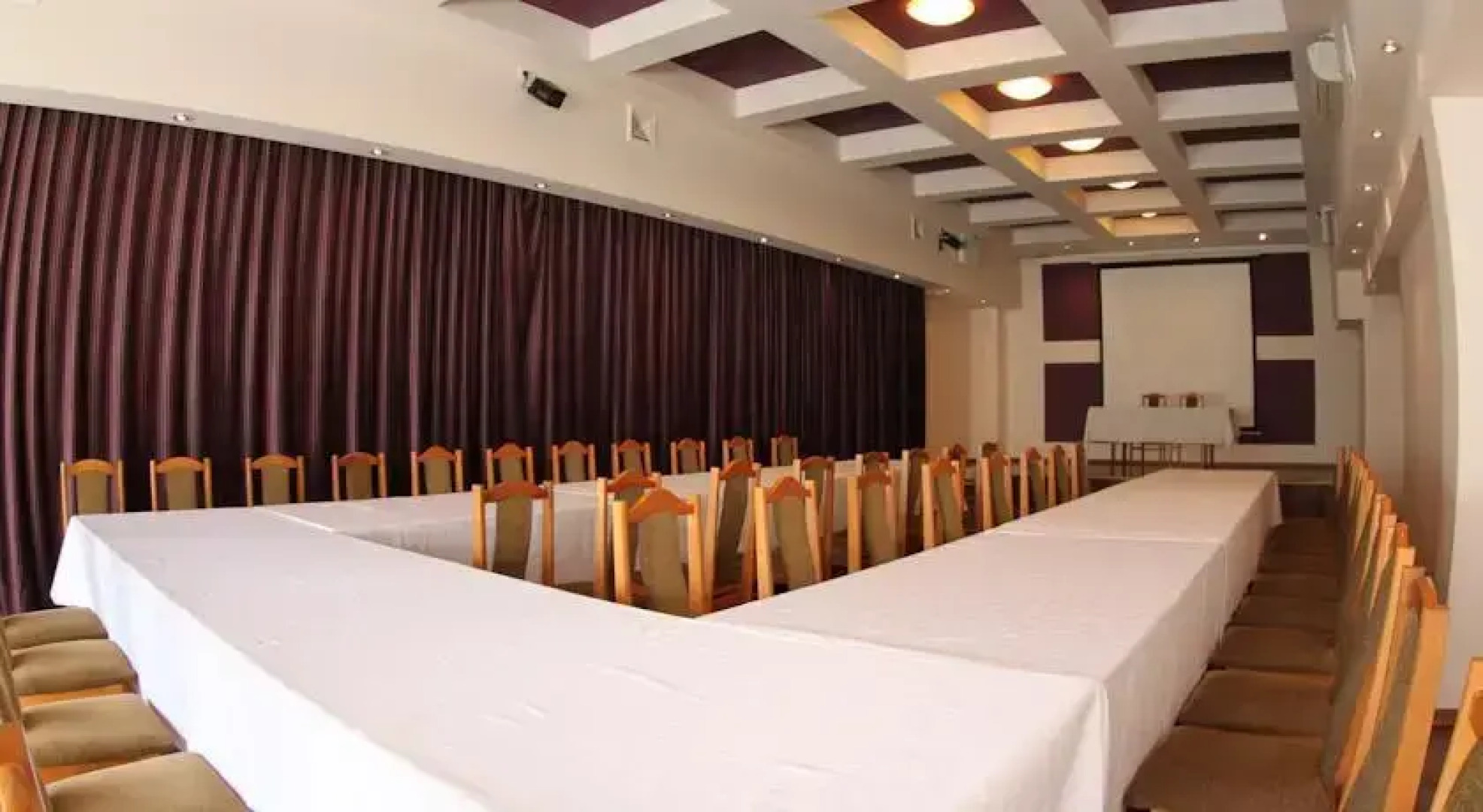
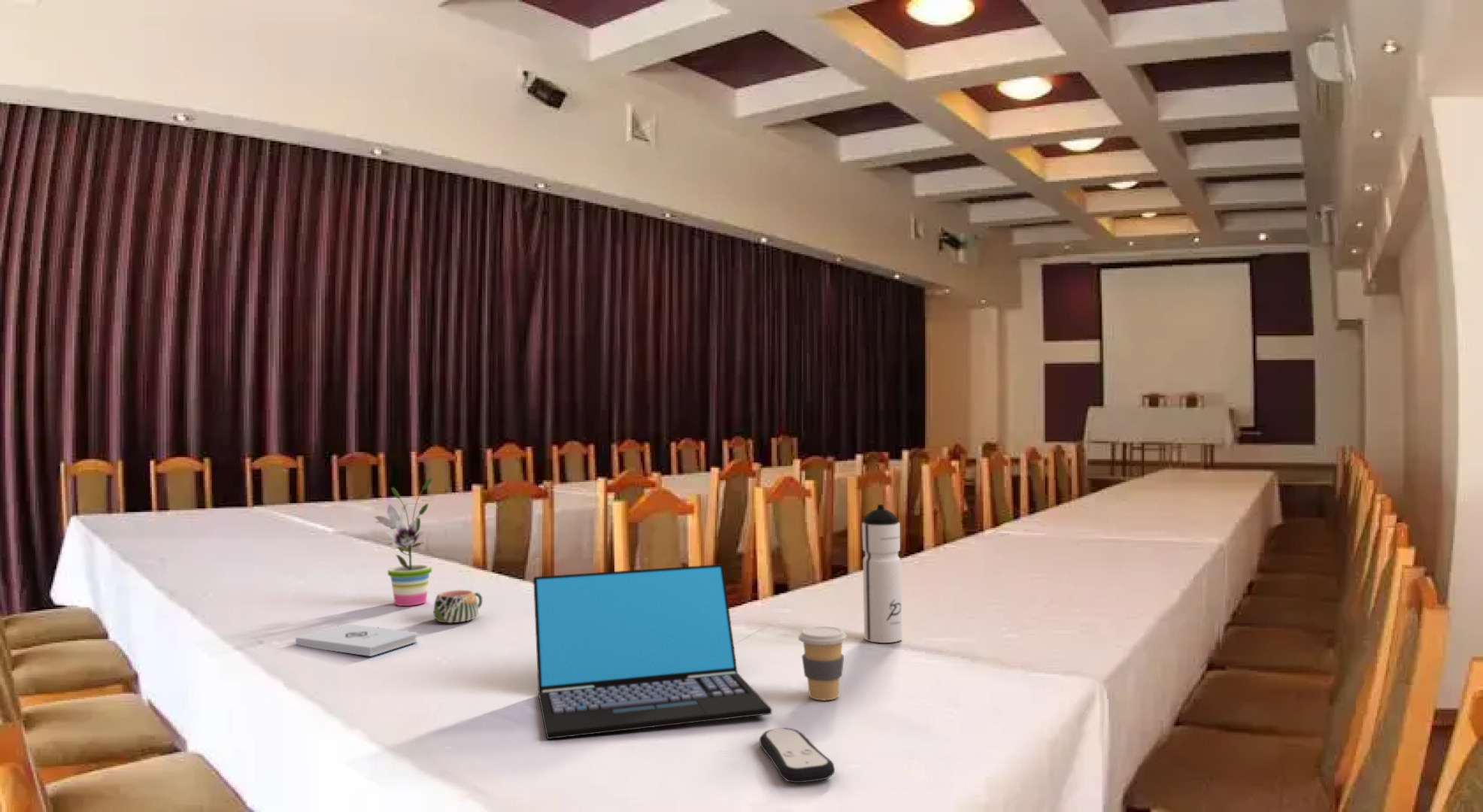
+ remote control [759,728,836,783]
+ water bottle [861,504,903,644]
+ notepad [295,623,418,657]
+ laptop [532,564,772,740]
+ mug [433,589,483,623]
+ coffee cup [798,626,848,701]
+ potted plant [374,477,433,607]
